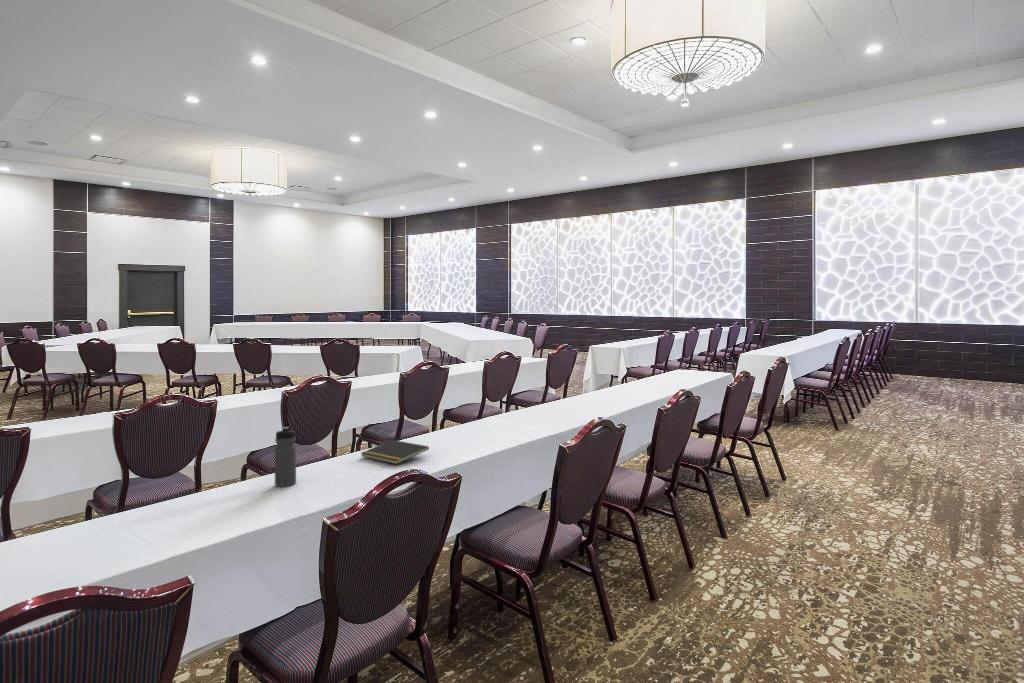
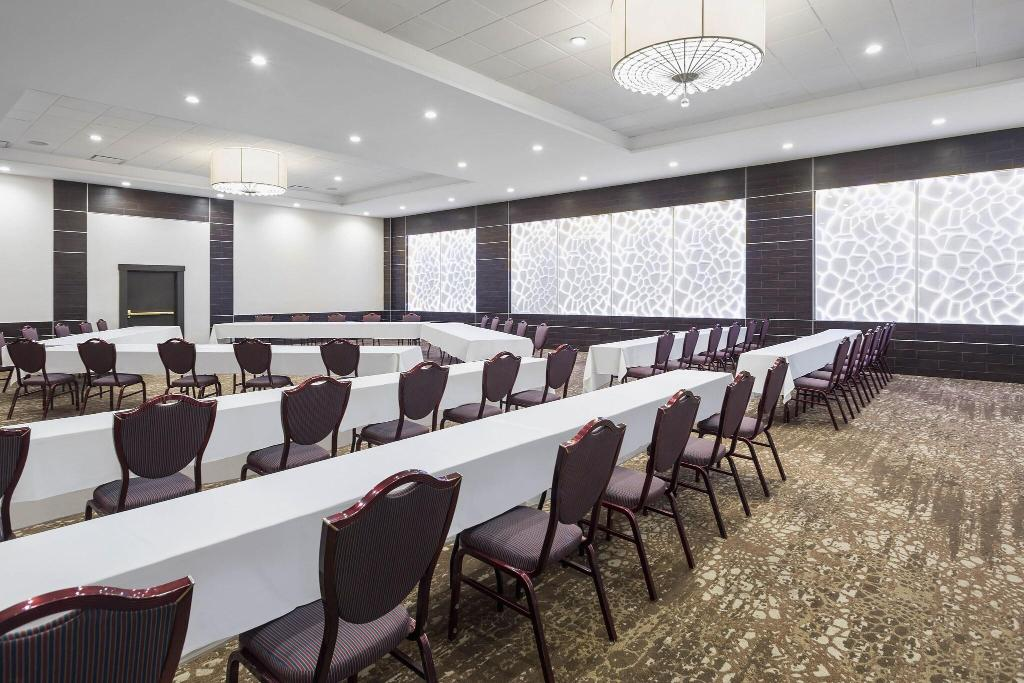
- notepad [360,439,430,465]
- water bottle [274,426,297,487]
